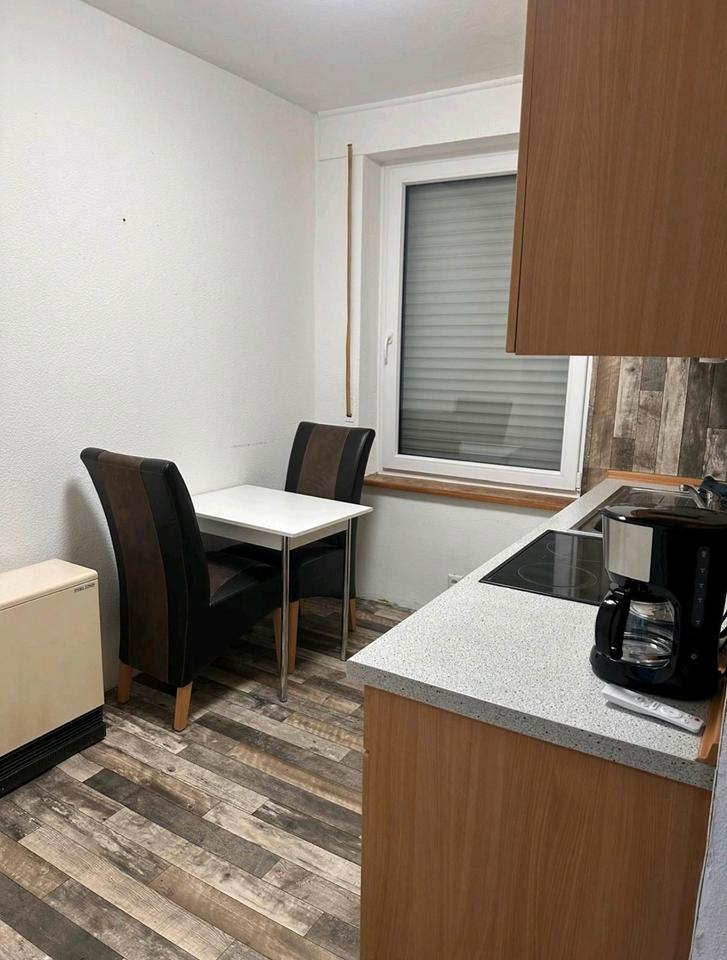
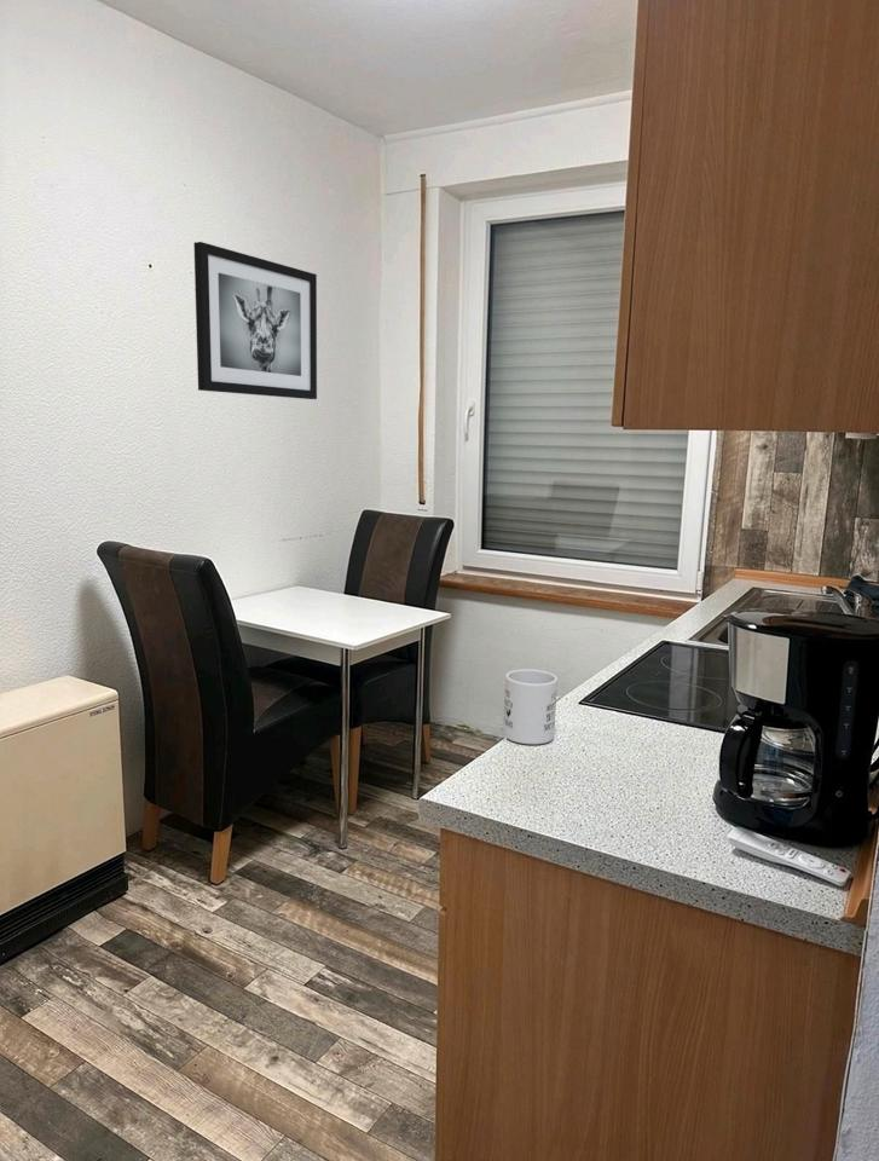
+ mug [502,668,559,745]
+ wall art [192,241,318,400]
